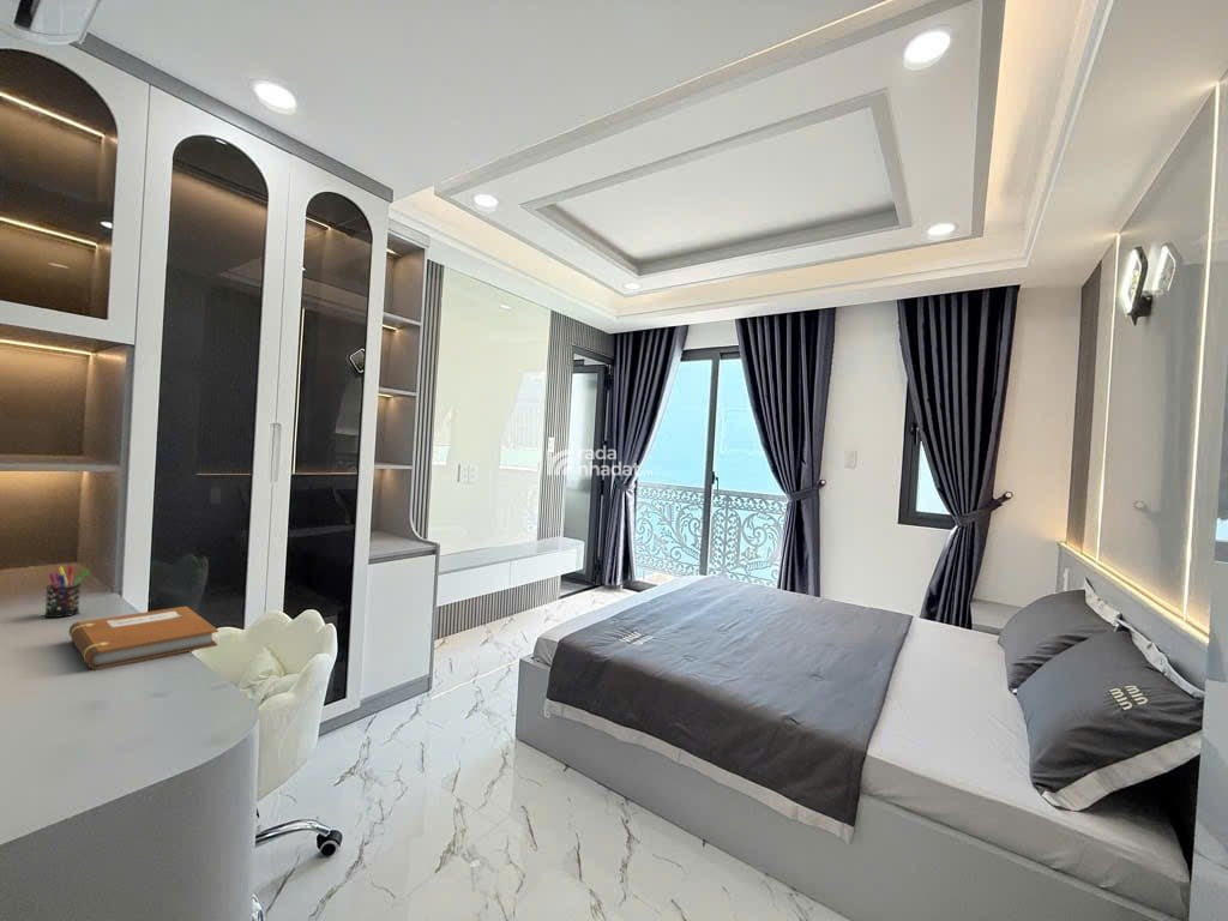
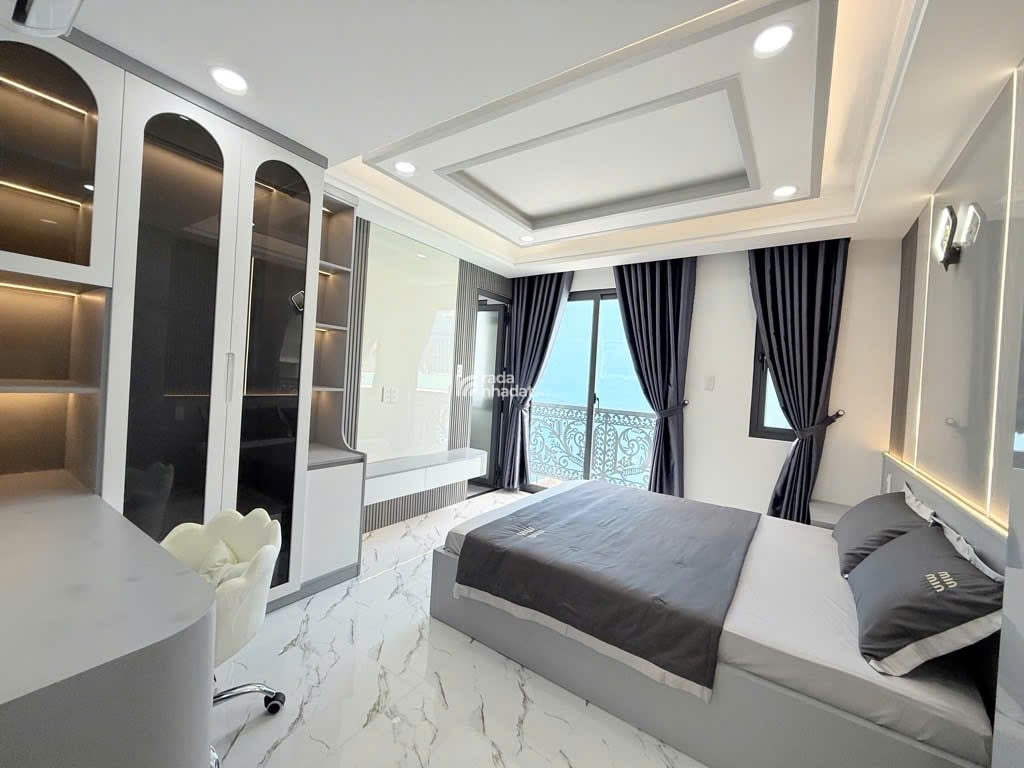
- pen holder [43,565,90,619]
- notebook [68,606,219,670]
